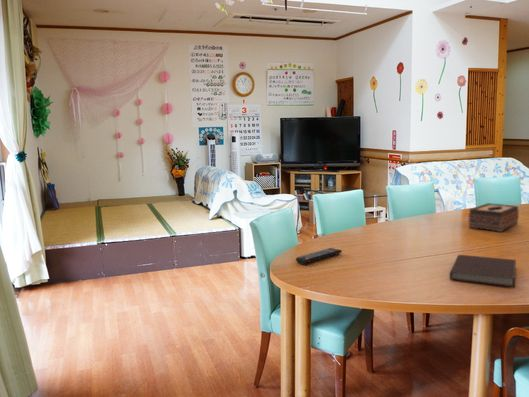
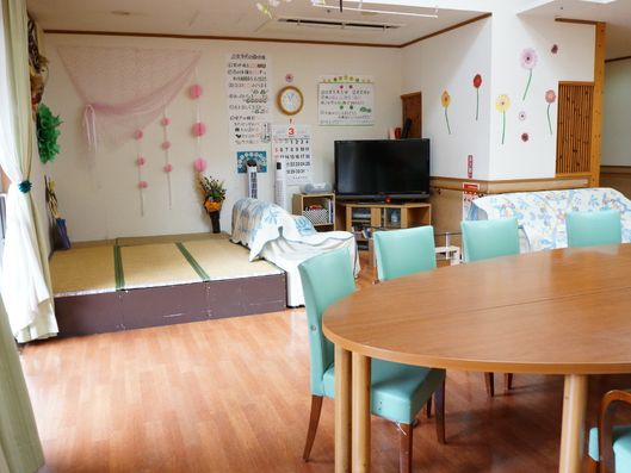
- notebook [449,254,517,288]
- tissue box [468,202,520,233]
- remote control [295,247,343,265]
